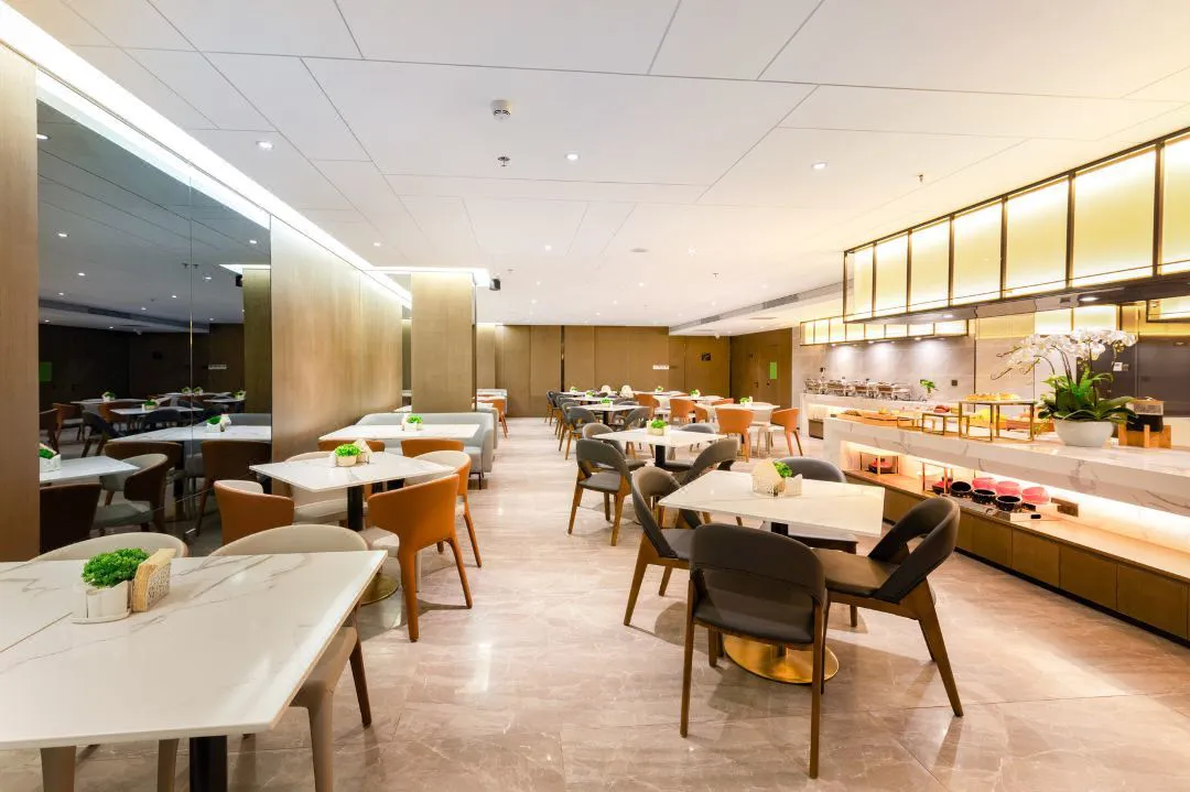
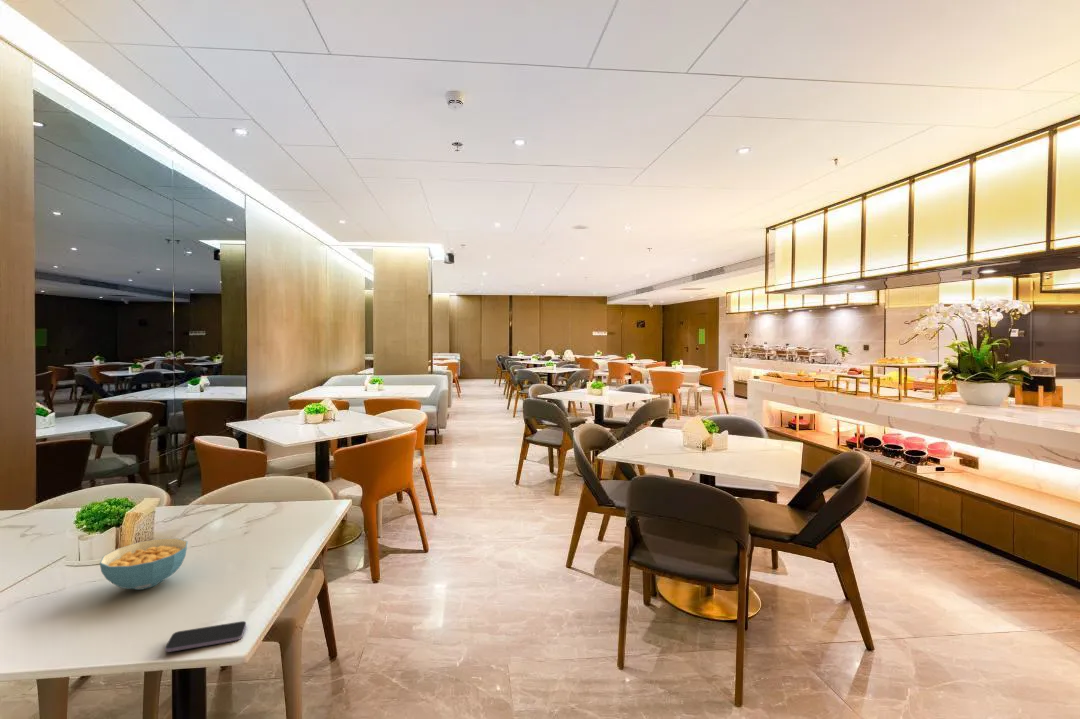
+ cereal bowl [99,537,189,591]
+ smartphone [164,620,247,653]
